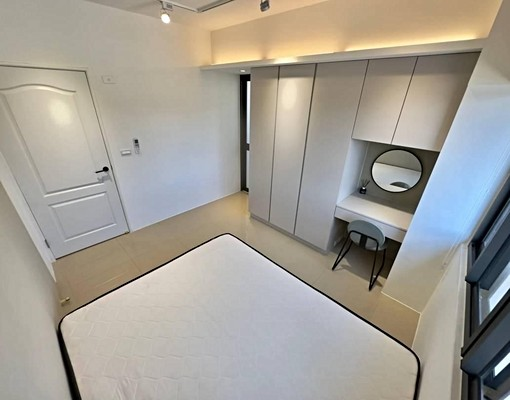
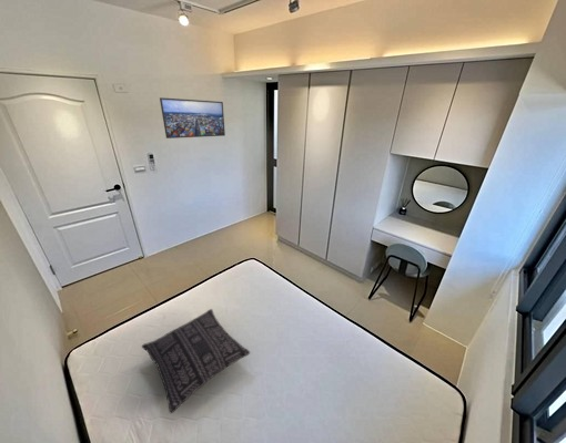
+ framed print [159,96,226,140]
+ pillow [141,308,251,414]
